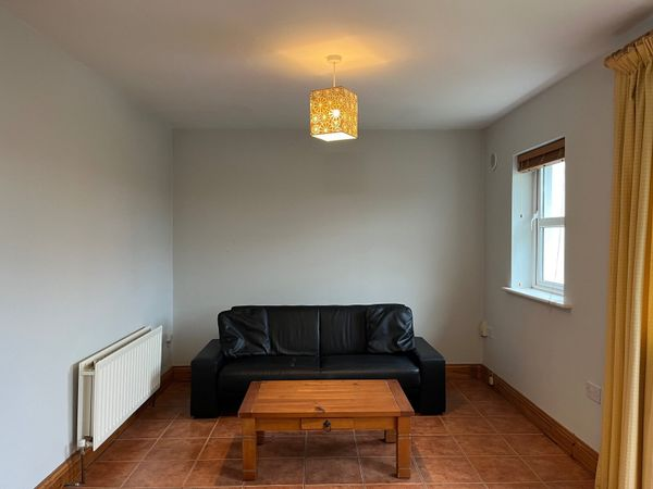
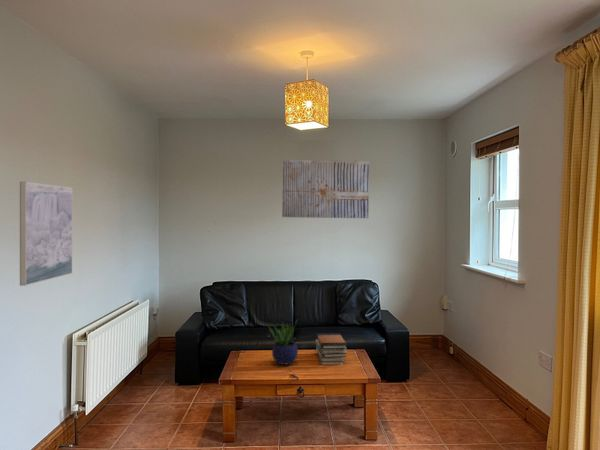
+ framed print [19,181,73,287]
+ wall art [281,159,370,219]
+ book stack [315,332,348,366]
+ potted plant [267,318,299,366]
